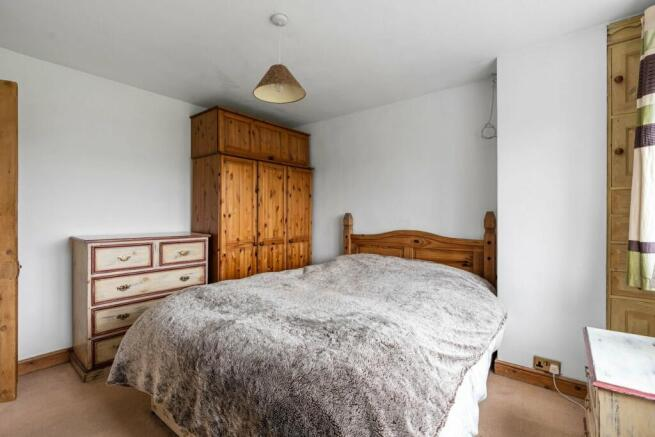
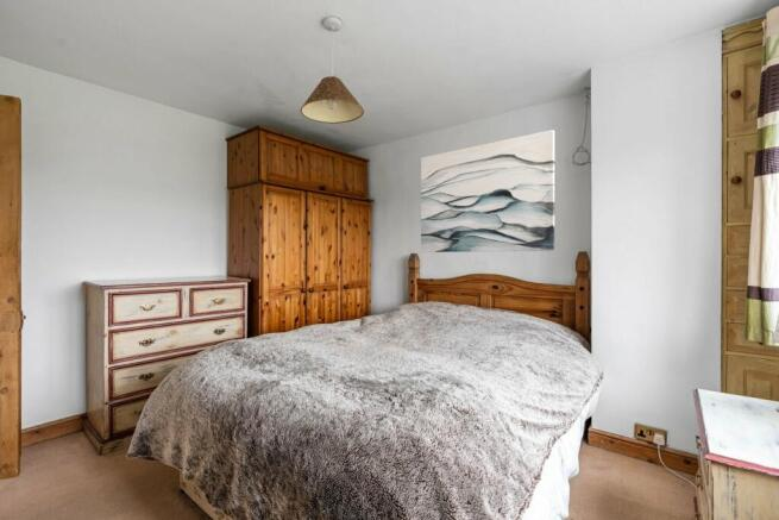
+ wall art [420,129,555,253]
